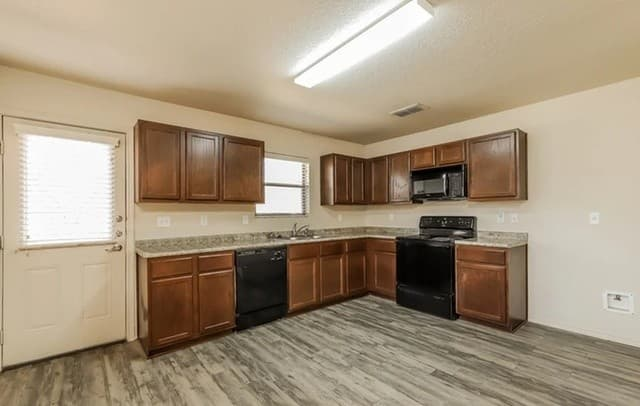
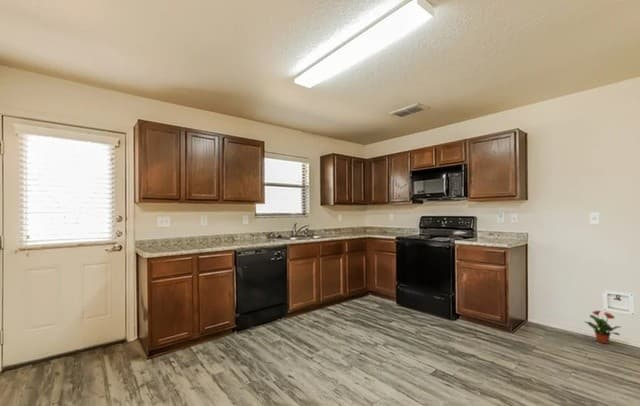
+ potted plant [584,310,622,345]
